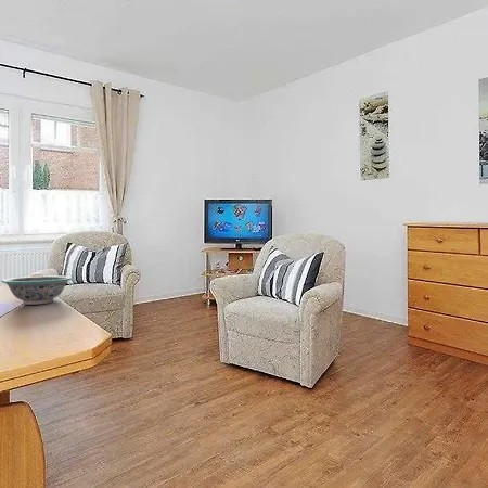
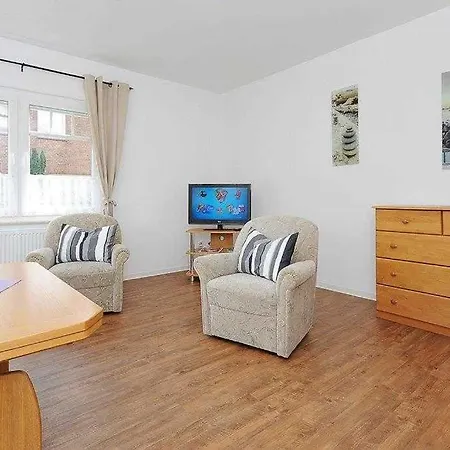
- decorative bowl [1,275,74,306]
